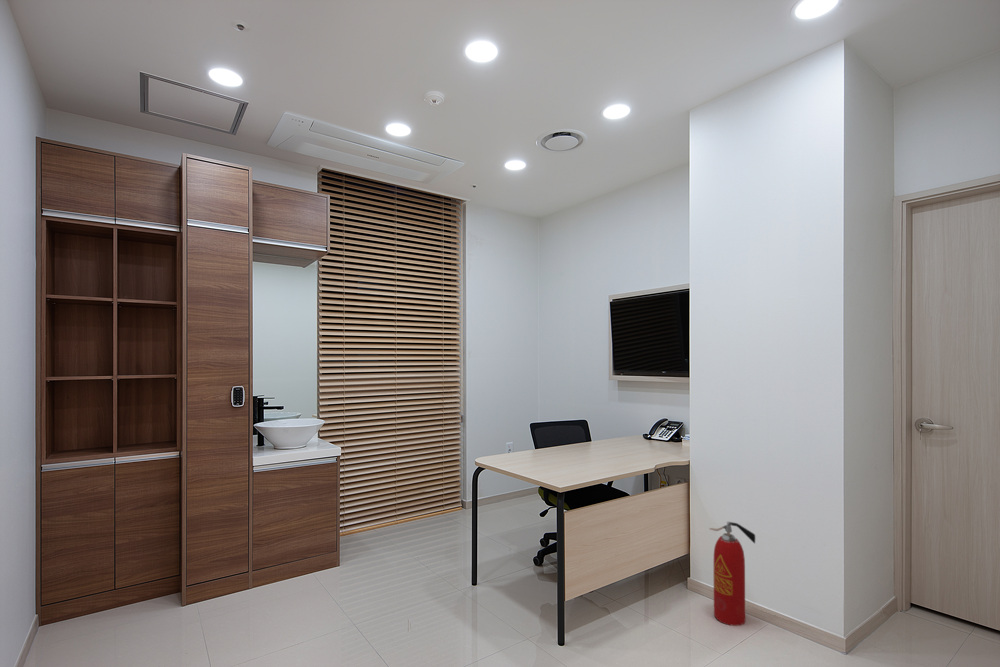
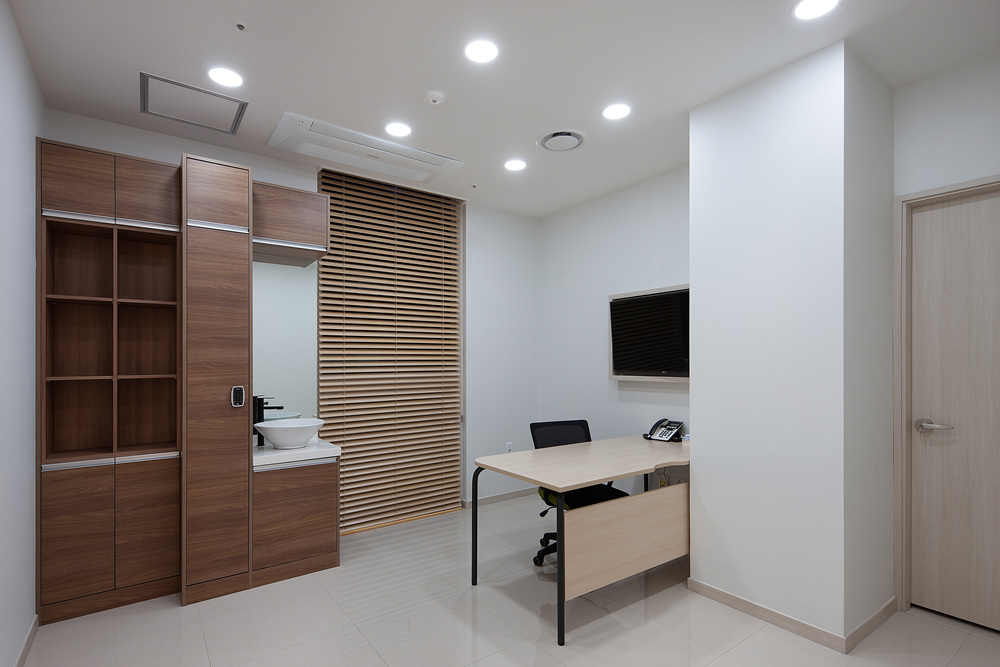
- fire extinguisher [708,521,756,627]
